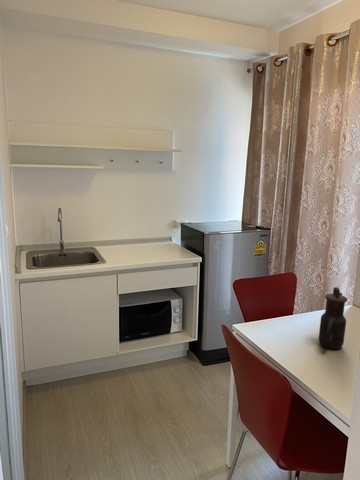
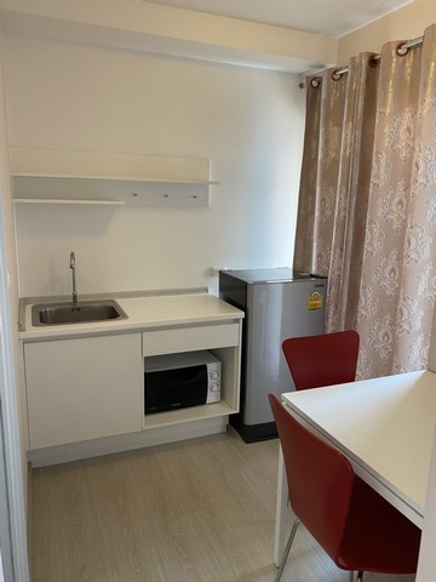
- teapot [318,286,348,350]
